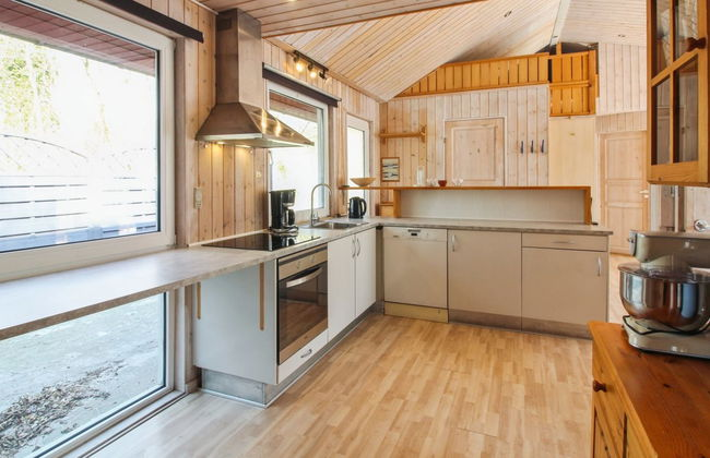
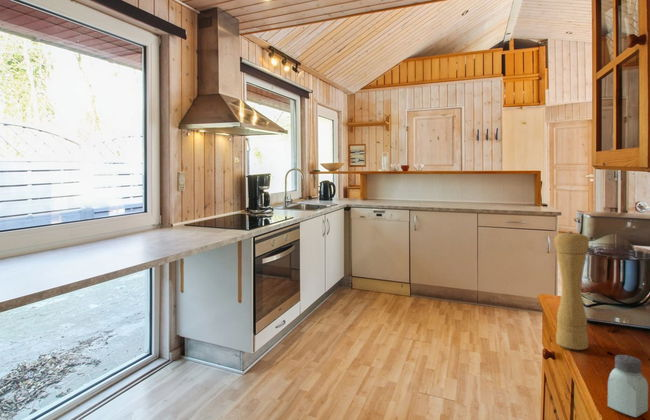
+ pepper mill [553,231,590,351]
+ saltshaker [607,354,649,418]
